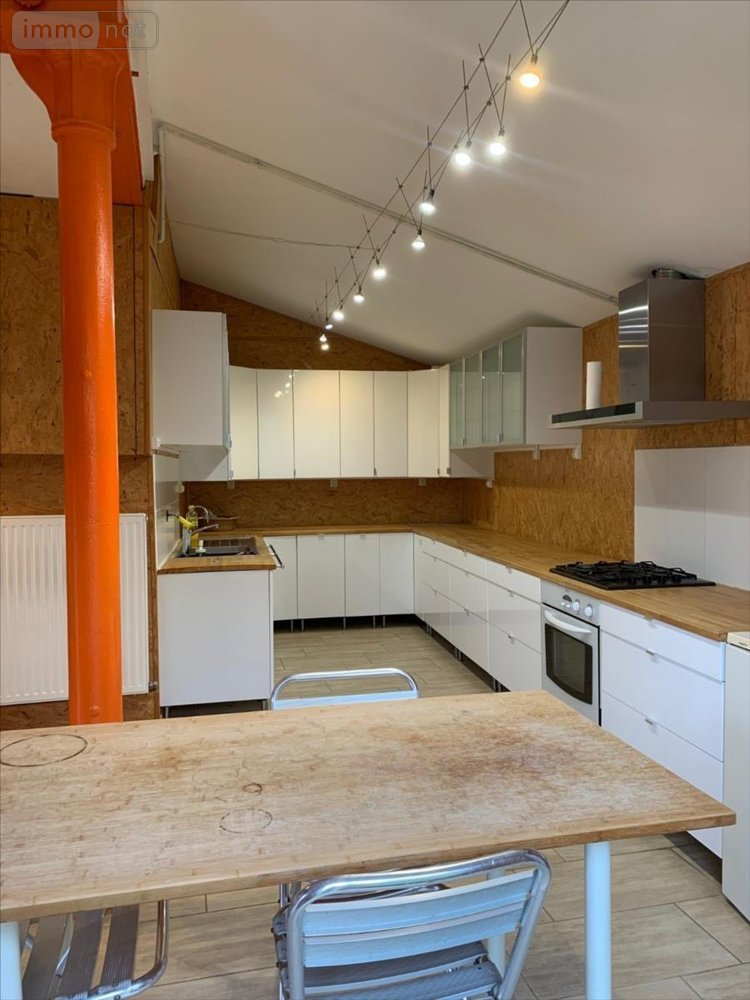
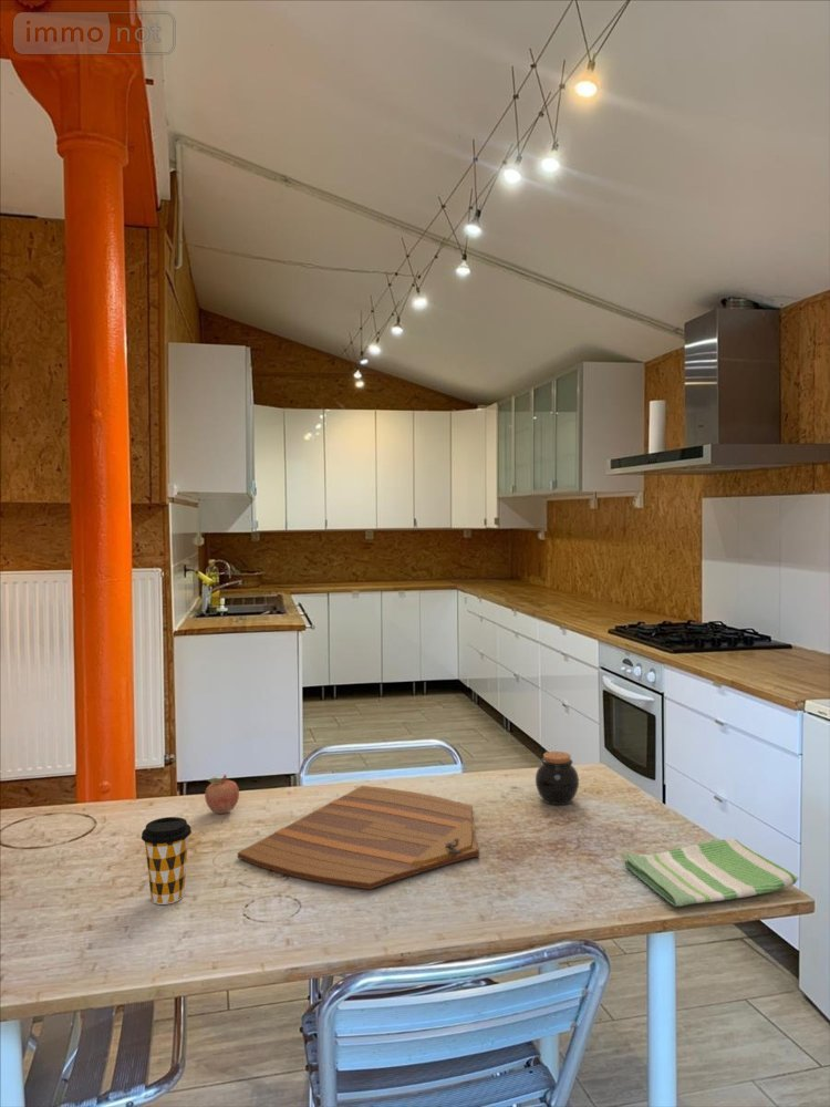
+ coffee cup [141,816,193,906]
+ cutting board [237,785,480,890]
+ fruit [204,774,240,815]
+ jar [535,751,580,806]
+ dish towel [621,838,800,908]
